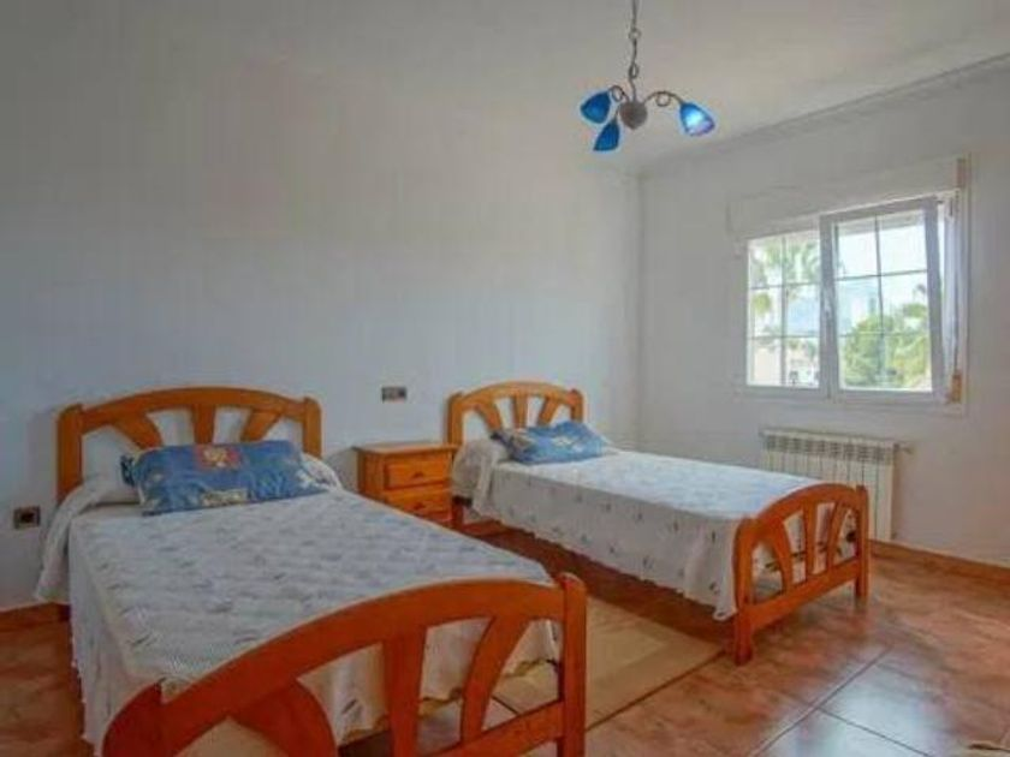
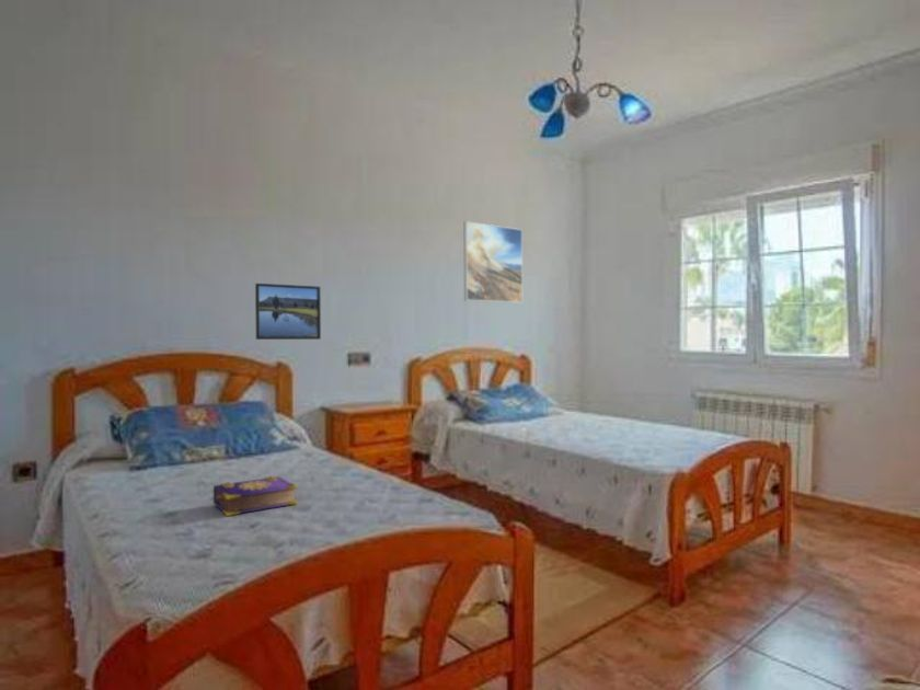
+ book [211,475,299,517]
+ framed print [463,220,524,304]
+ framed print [254,283,322,341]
